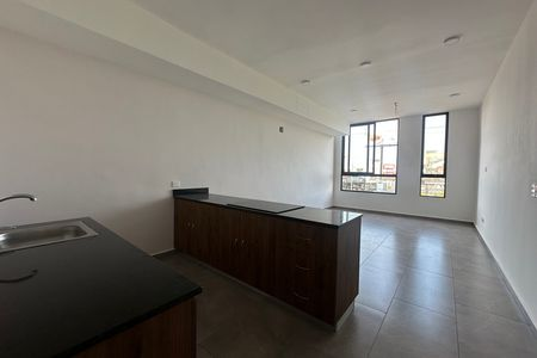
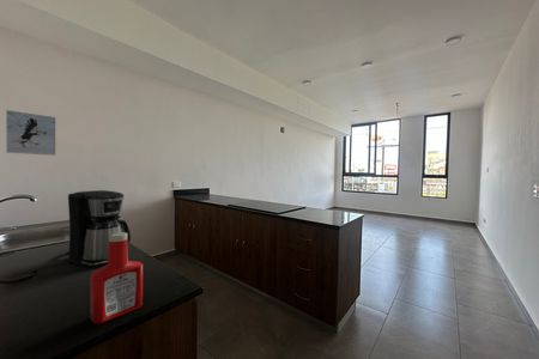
+ coffee maker [63,189,132,268]
+ soap bottle [89,231,144,324]
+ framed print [5,109,56,157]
